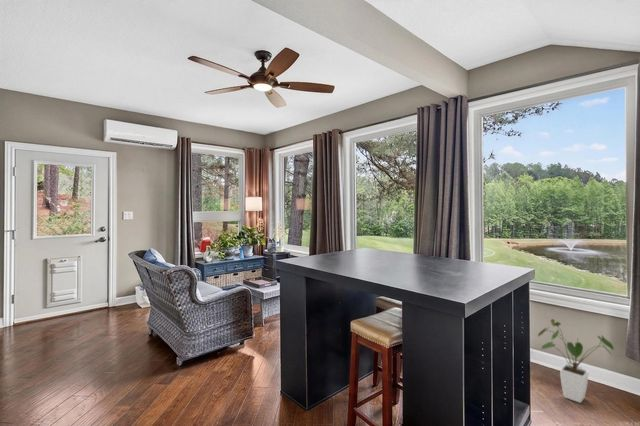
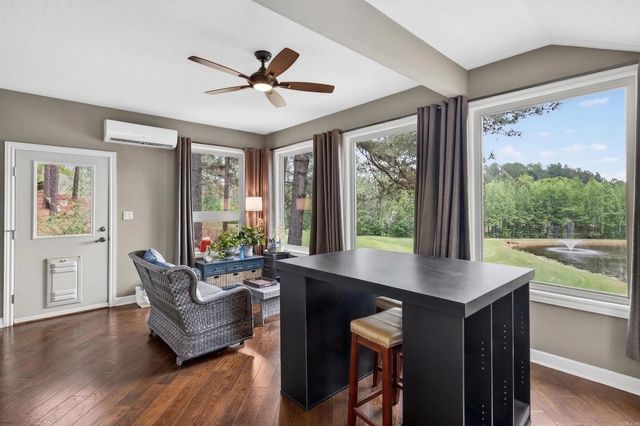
- house plant [537,318,615,404]
